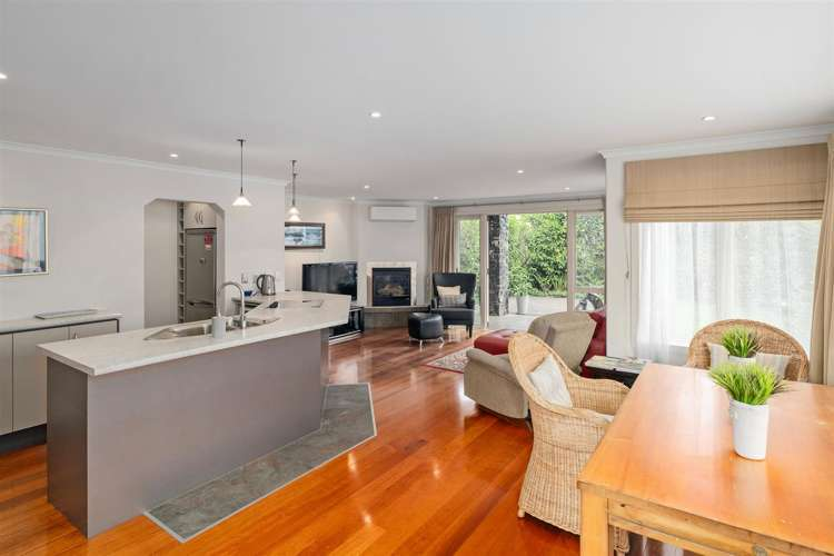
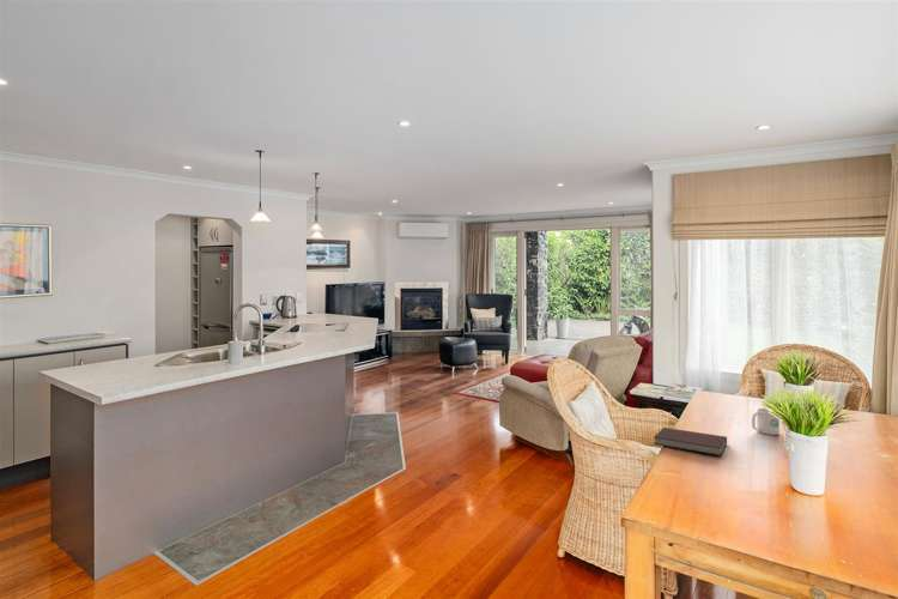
+ notebook [653,426,728,456]
+ mug [751,407,781,436]
